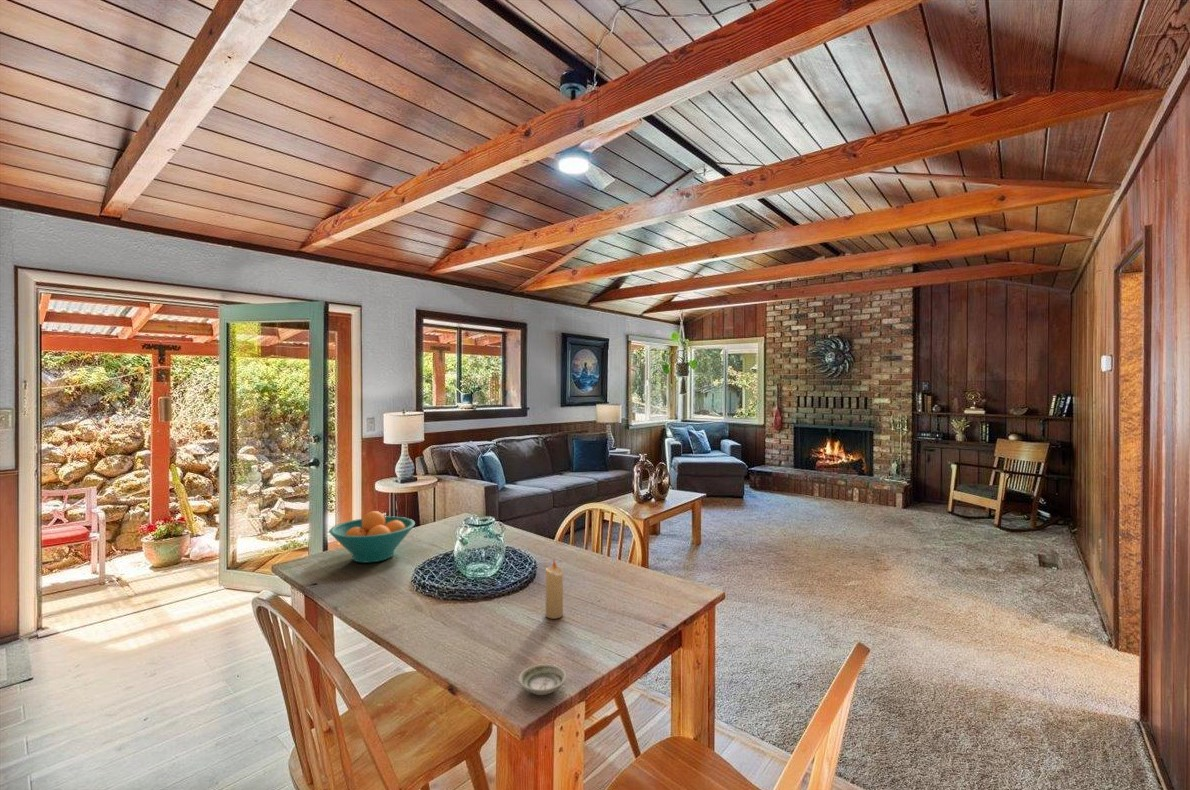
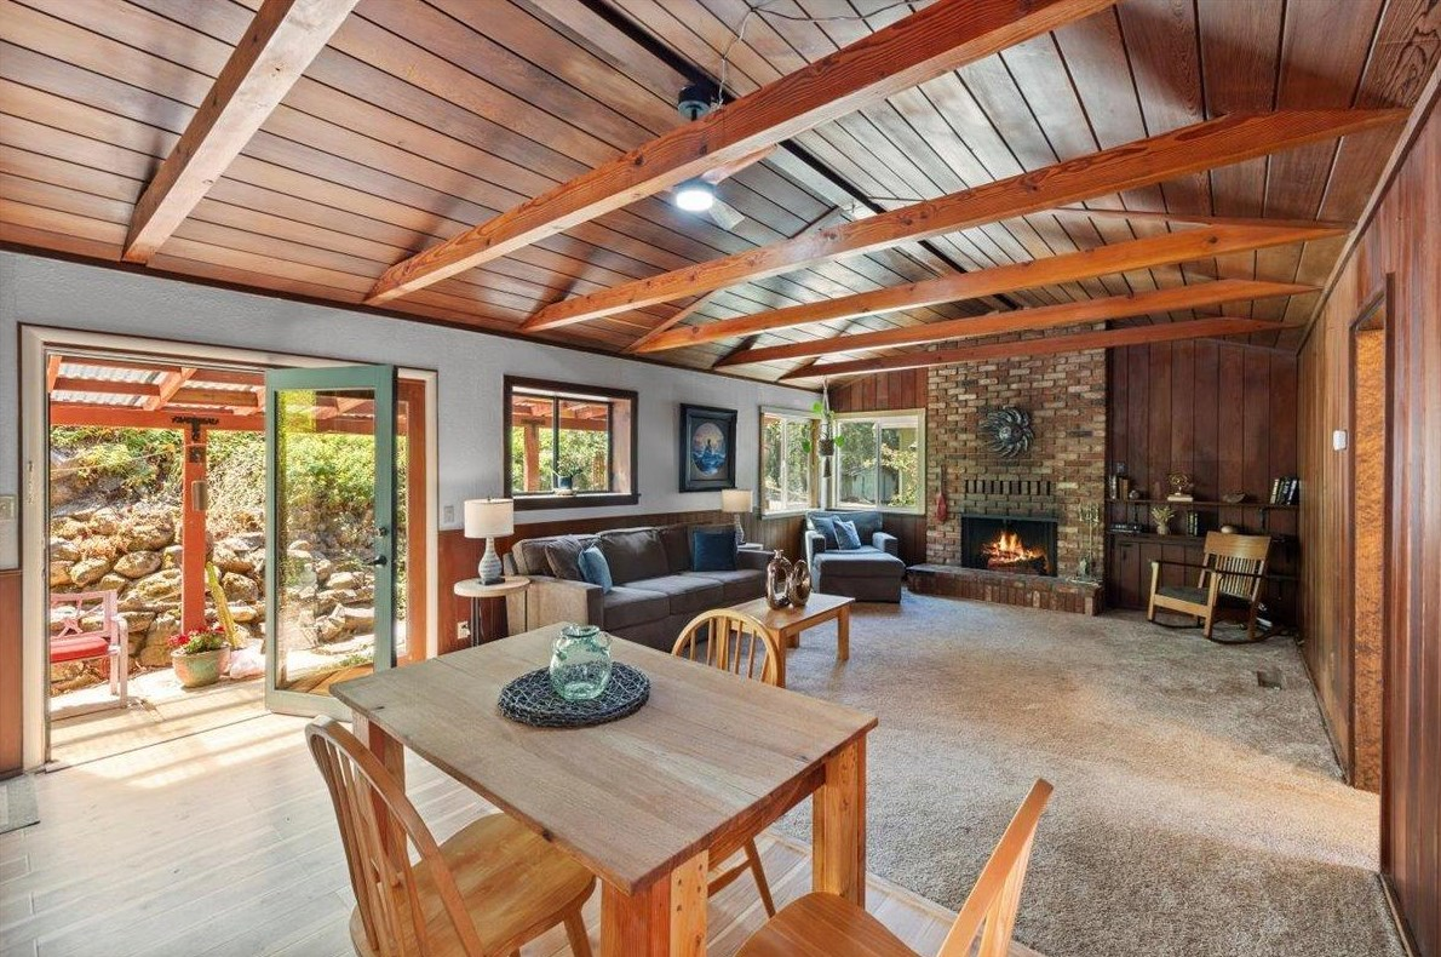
- fruit bowl [328,510,416,564]
- candle [544,559,564,620]
- saucer [517,663,567,696]
